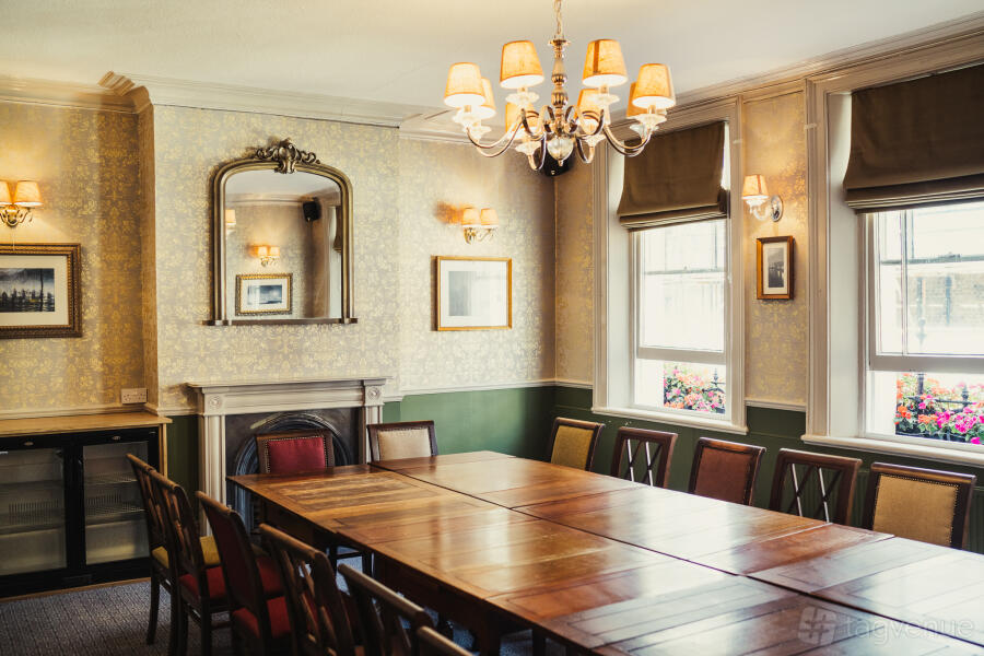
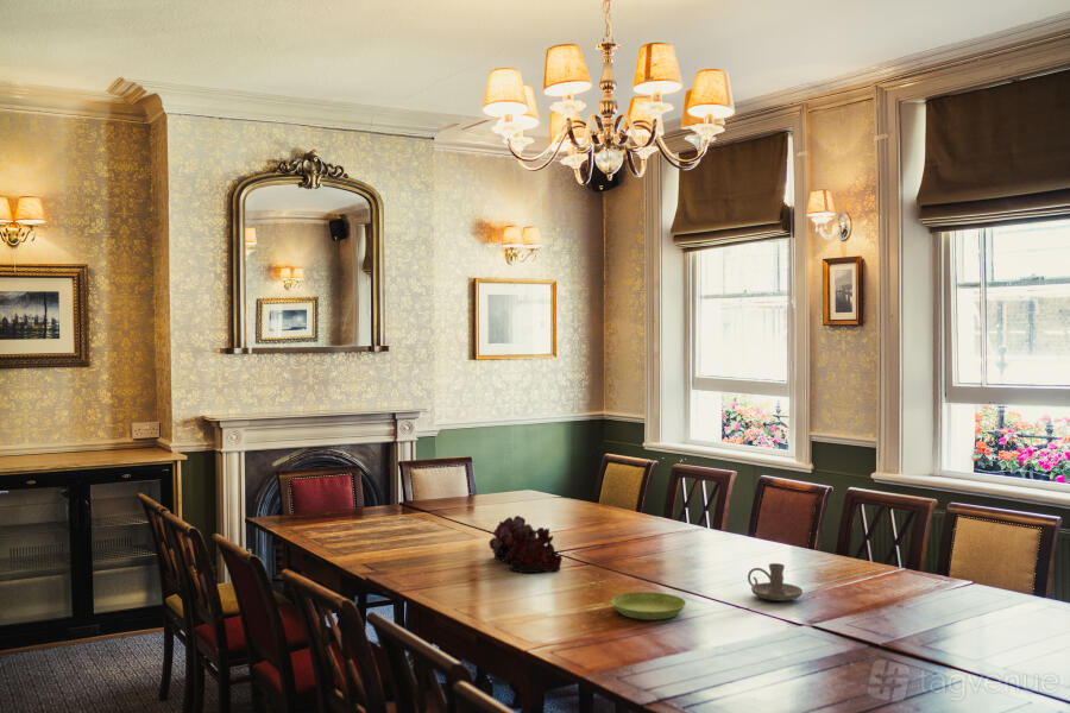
+ candle holder [747,562,804,602]
+ saucer [610,591,687,621]
+ flower arrangement [487,515,564,574]
